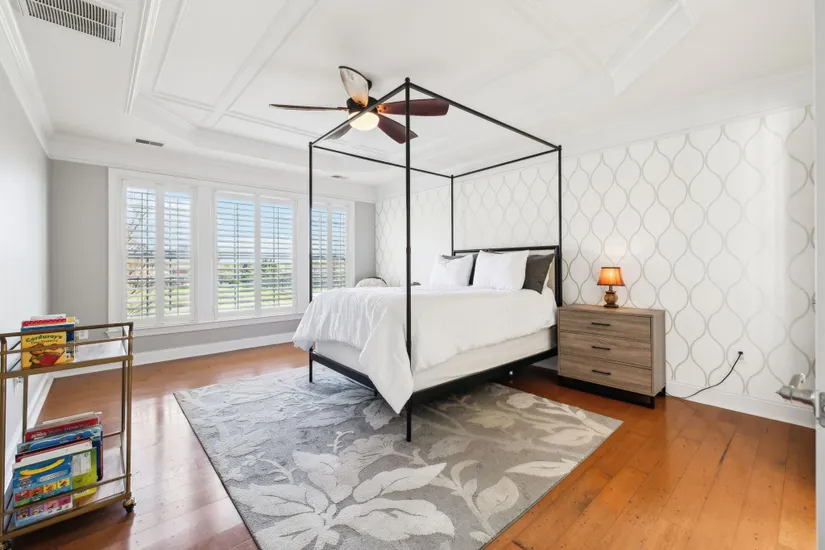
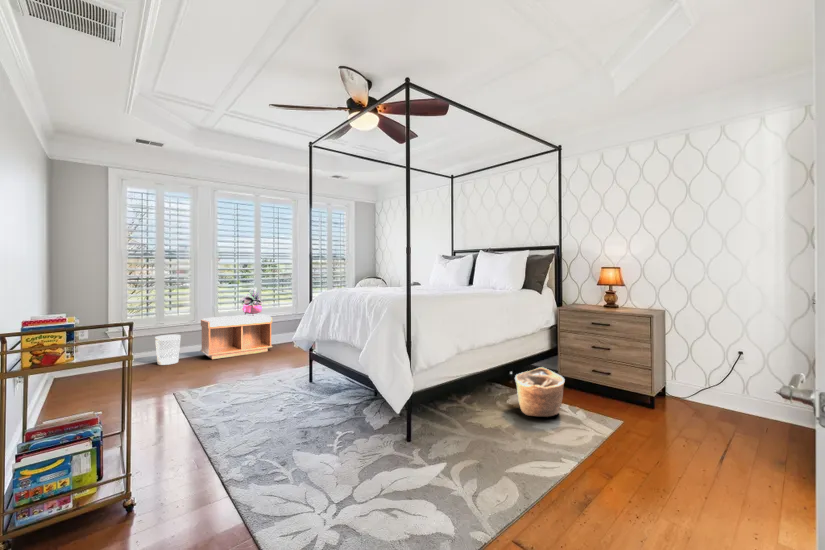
+ wastebasket [154,334,182,366]
+ bench [200,313,273,360]
+ basket [514,366,566,418]
+ potted plant [239,286,264,316]
